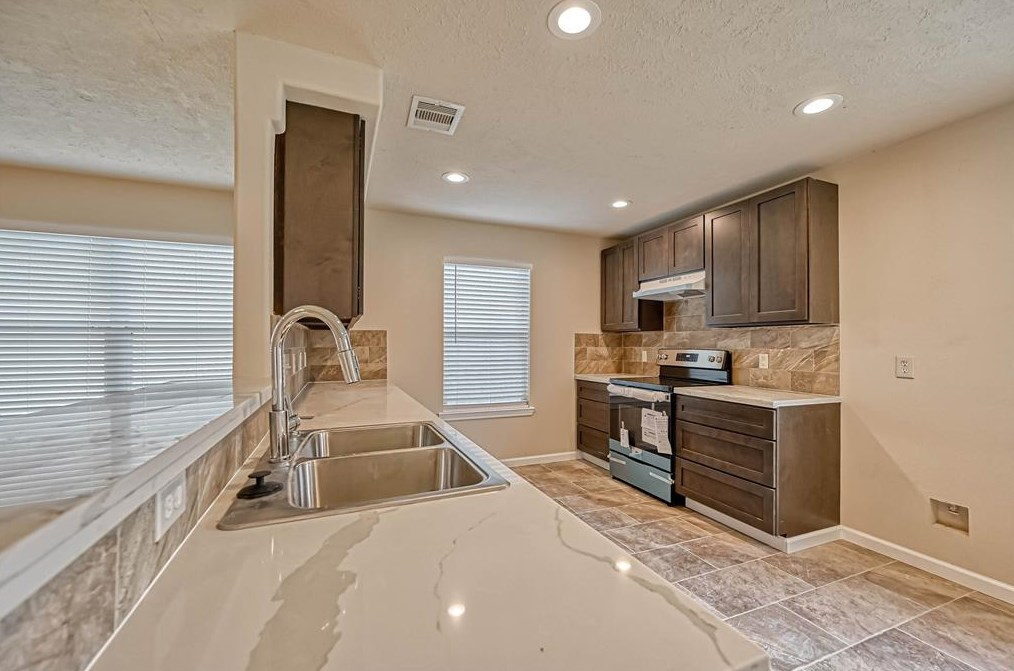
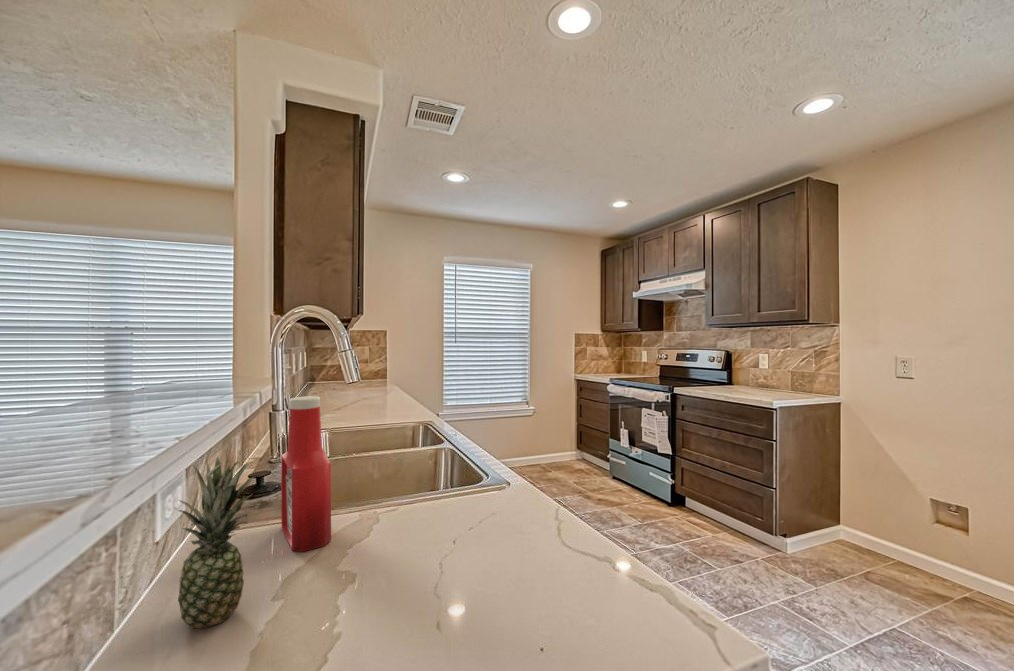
+ fruit [177,456,255,630]
+ soap bottle [280,395,332,553]
